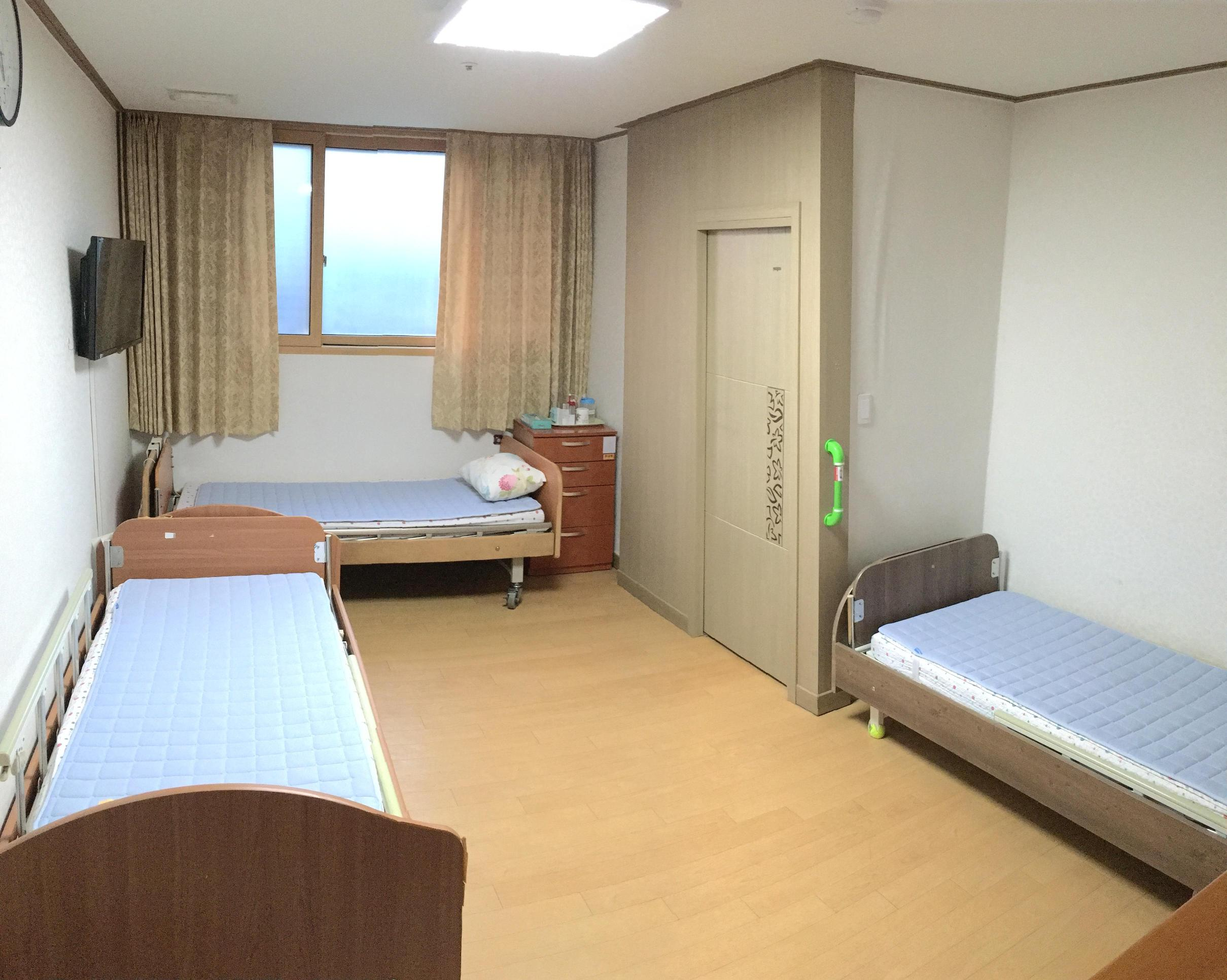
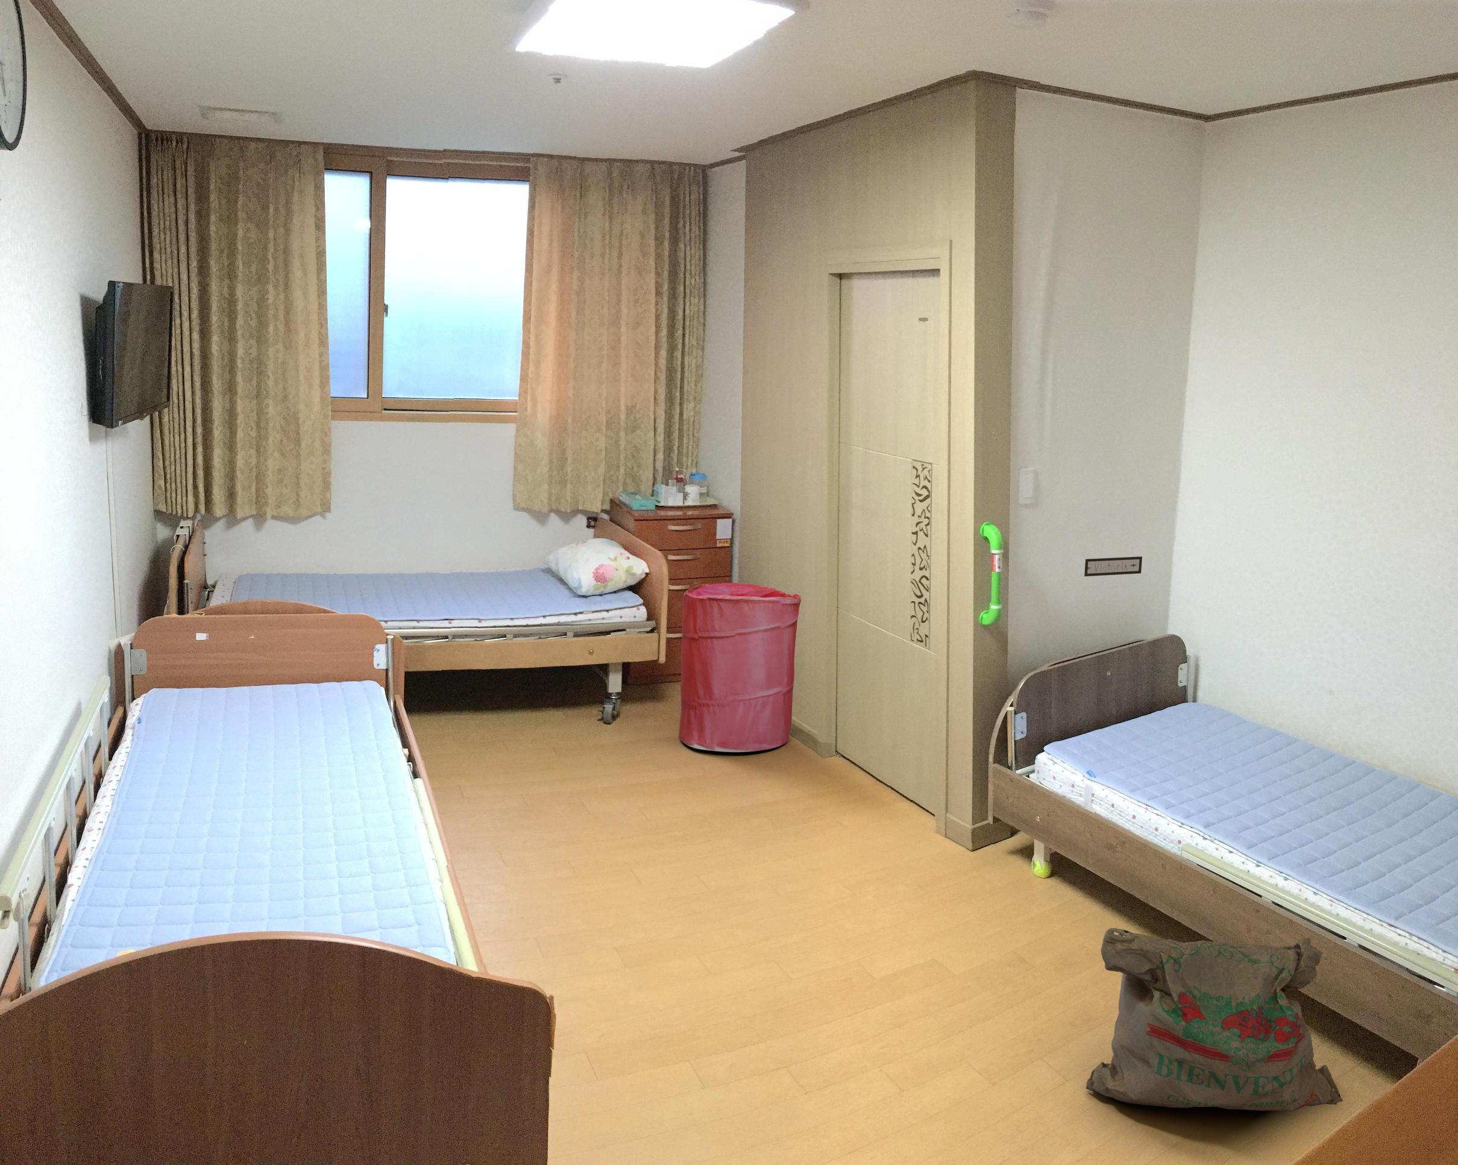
+ laundry hamper [678,582,802,752]
+ nameplate [1084,555,1143,577]
+ bag [1086,927,1344,1112]
